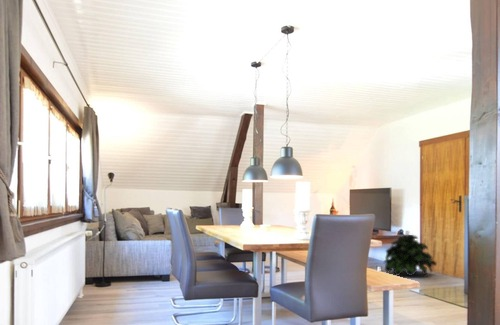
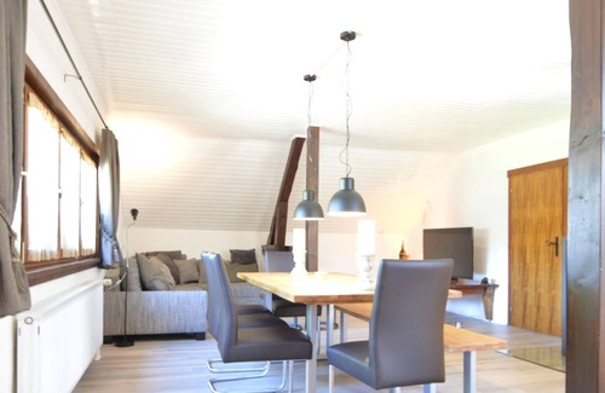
- potted plant [383,234,438,277]
